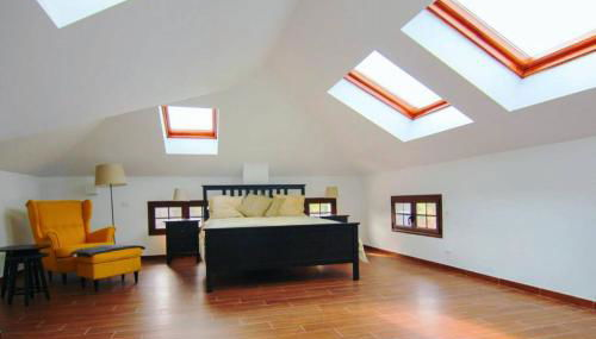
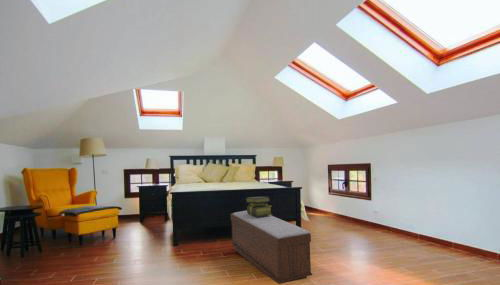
+ stack of books [244,196,273,217]
+ bench [230,210,313,285]
